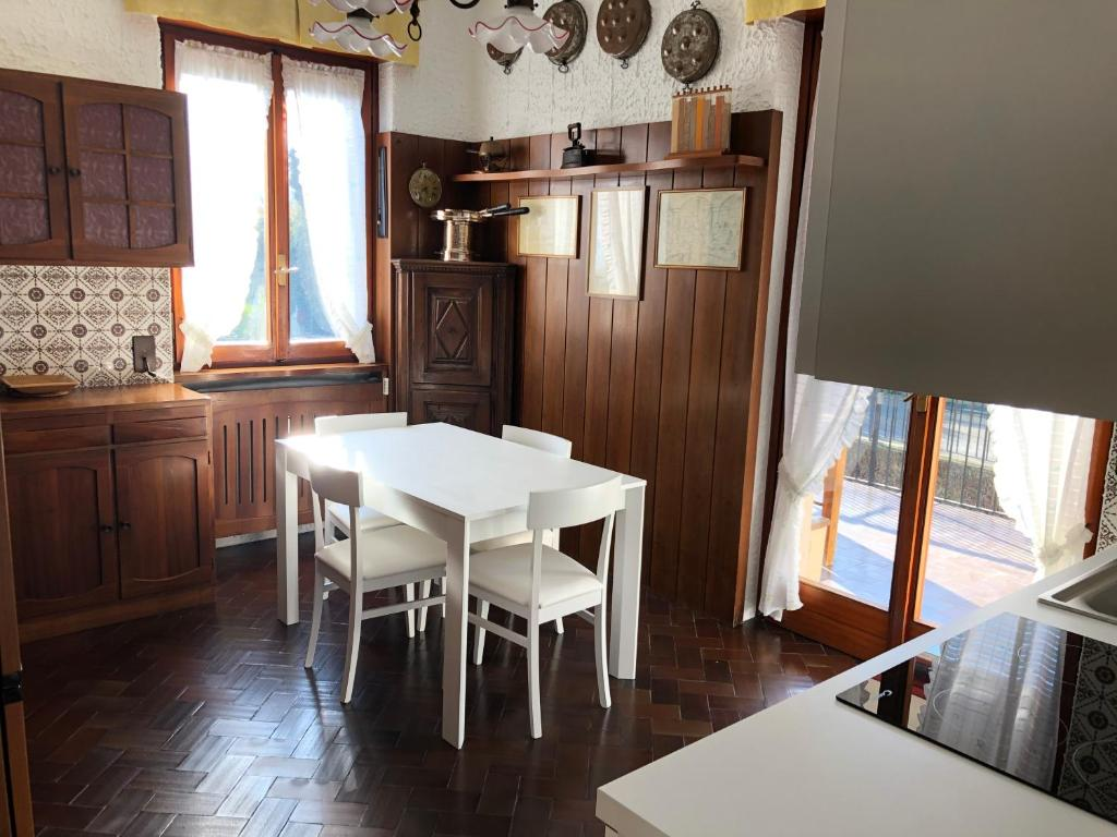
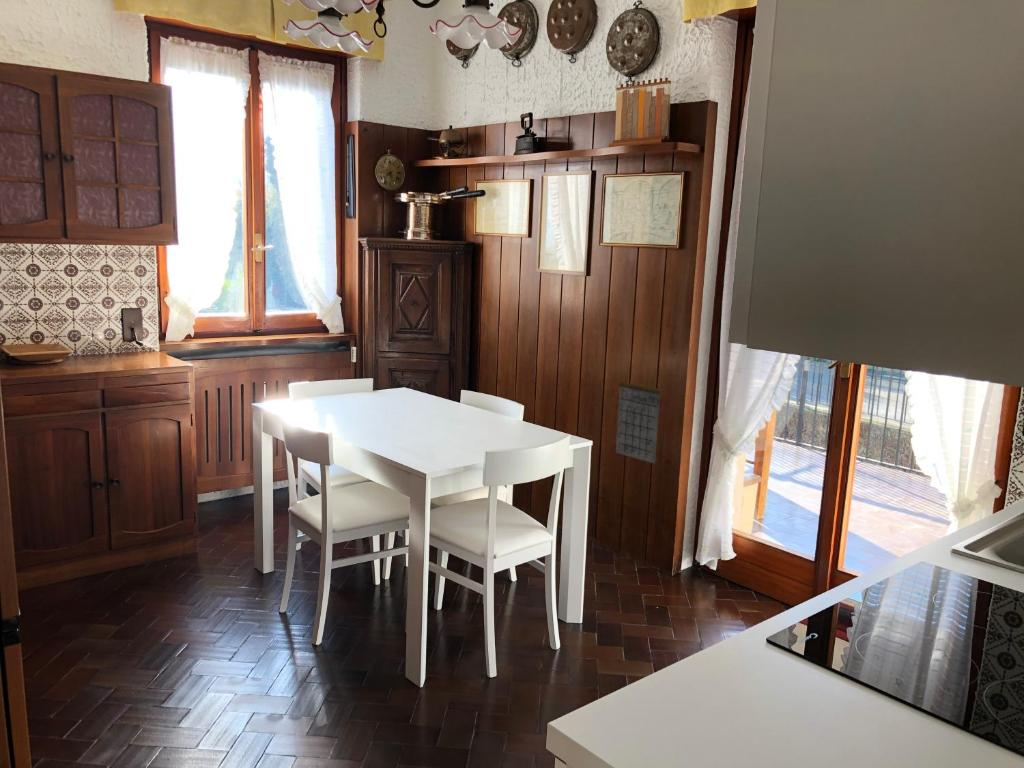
+ calendar [615,367,663,465]
